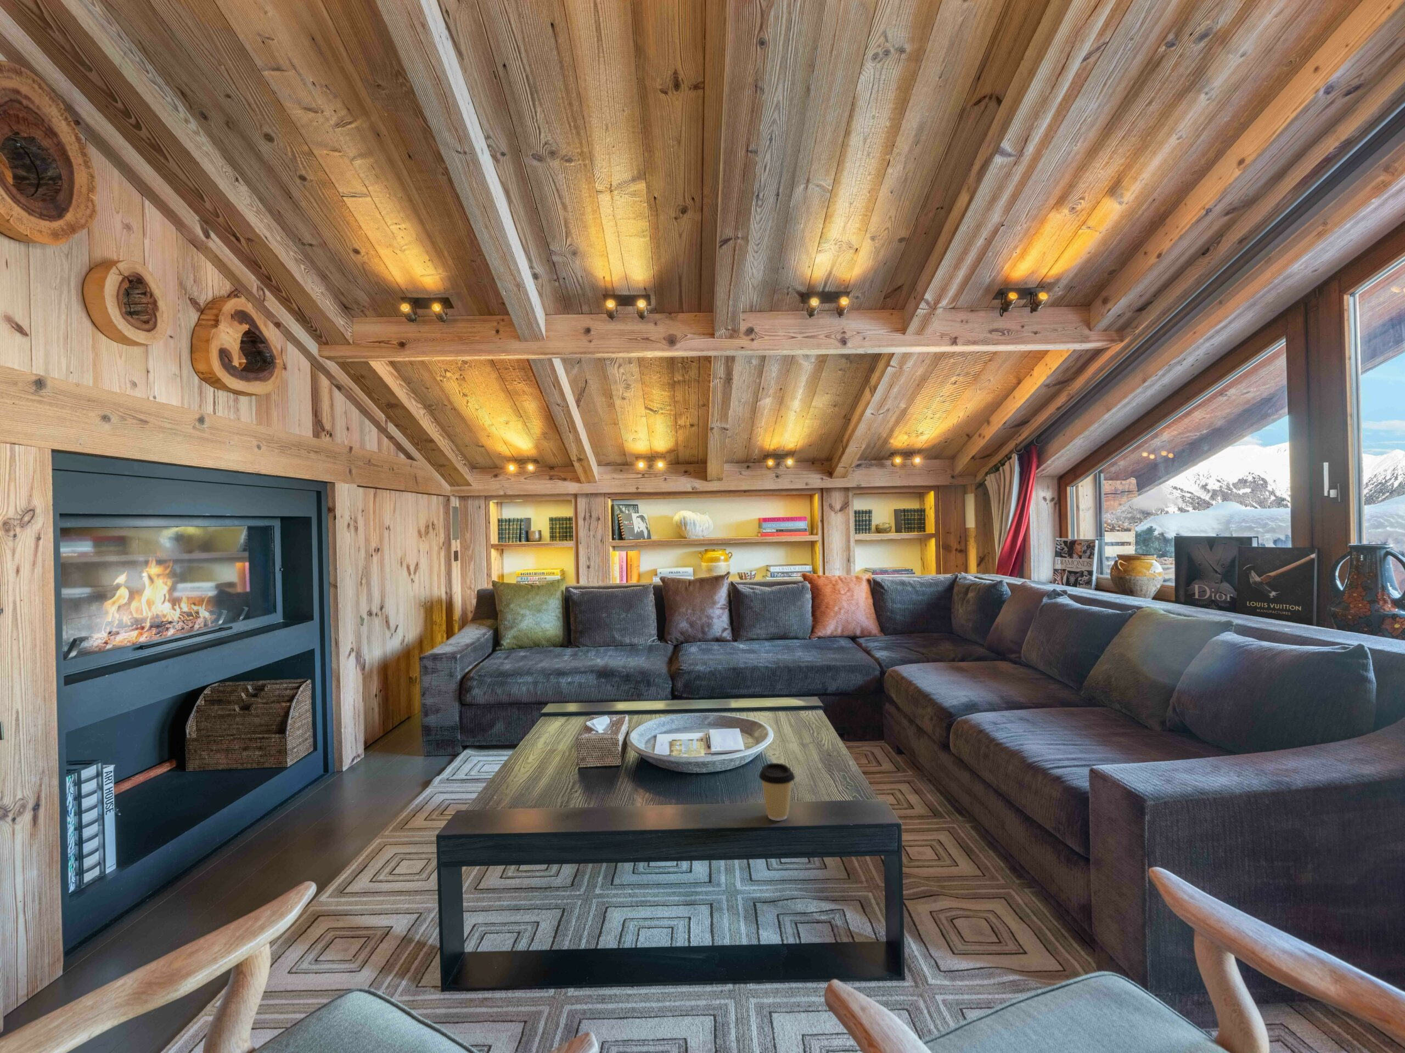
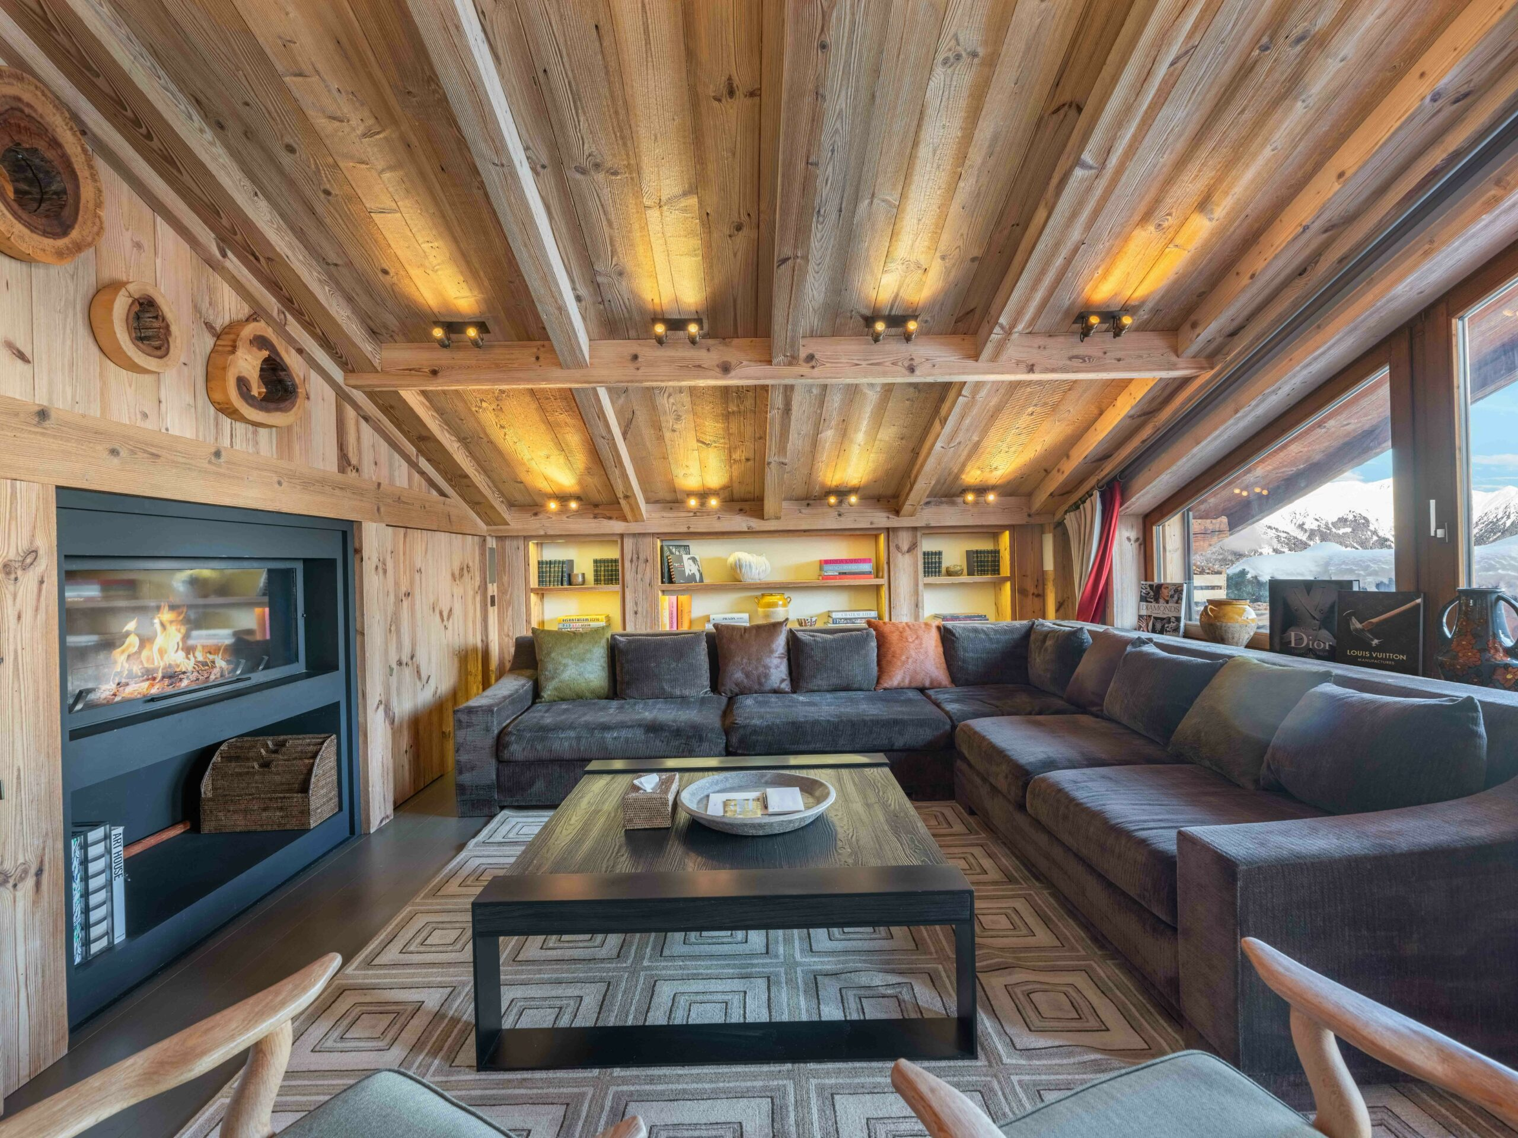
- coffee cup [759,762,795,822]
